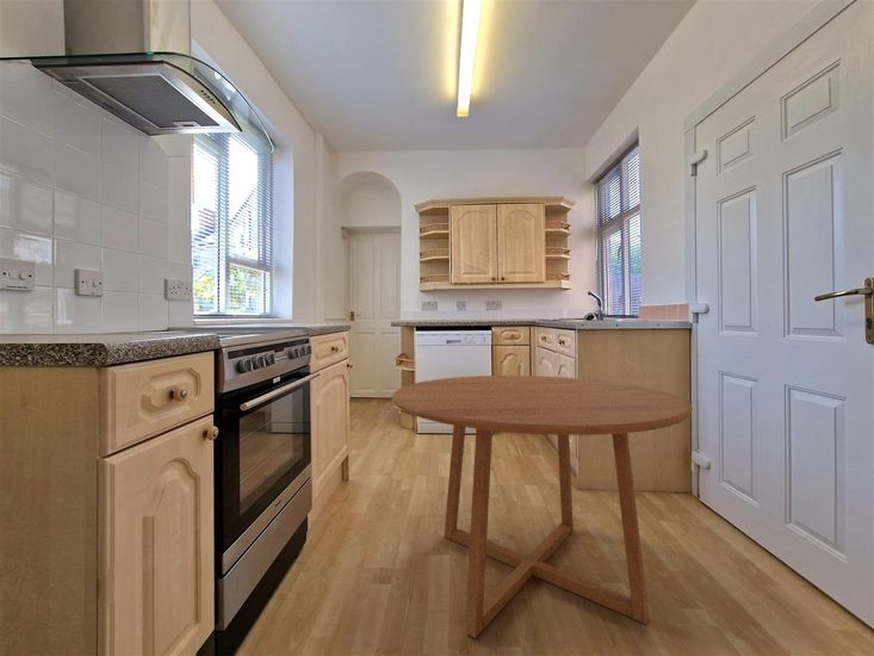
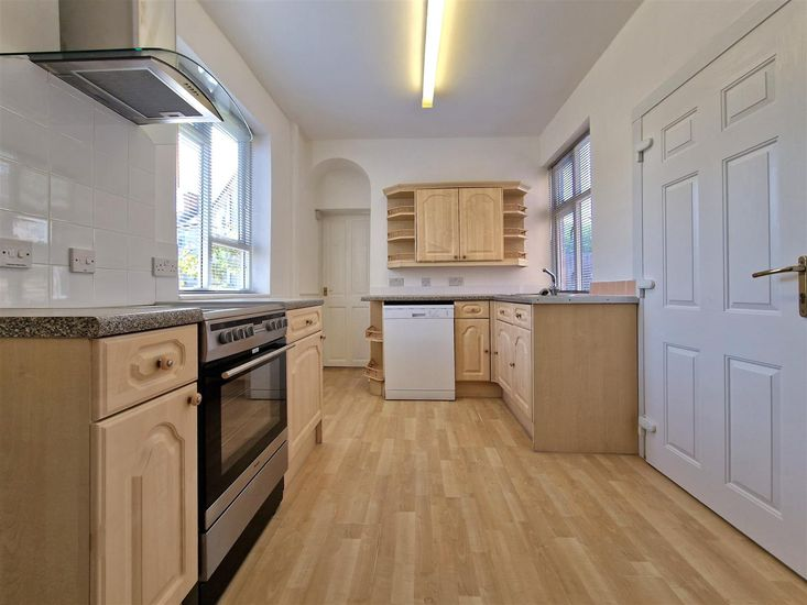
- dining table [391,375,694,639]
